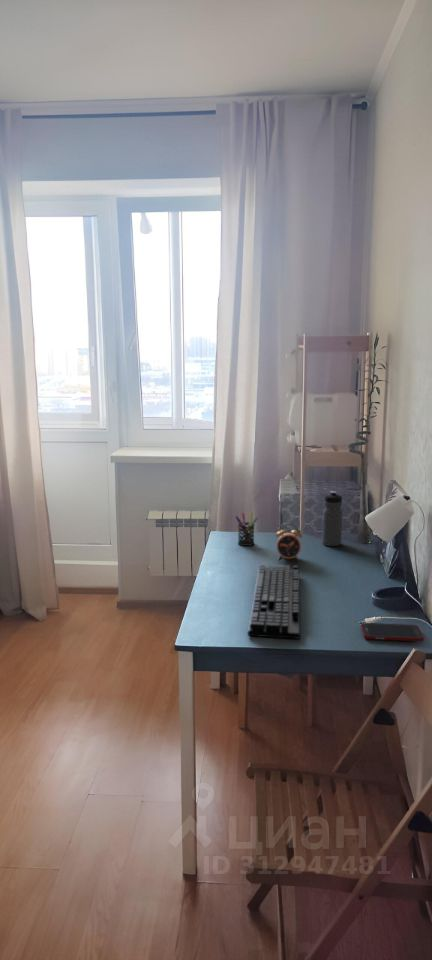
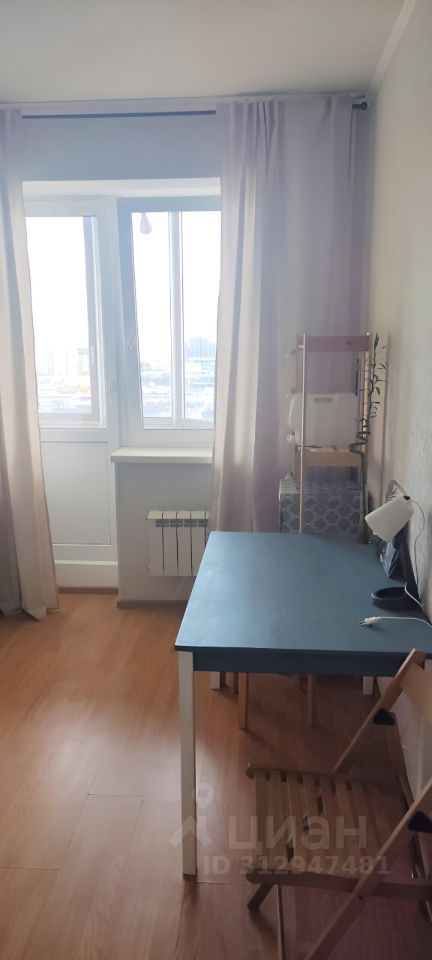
- alarm clock [275,523,303,563]
- water bottle [321,490,343,547]
- cell phone [360,622,425,642]
- pen holder [234,511,259,547]
- keyboard [247,563,301,640]
